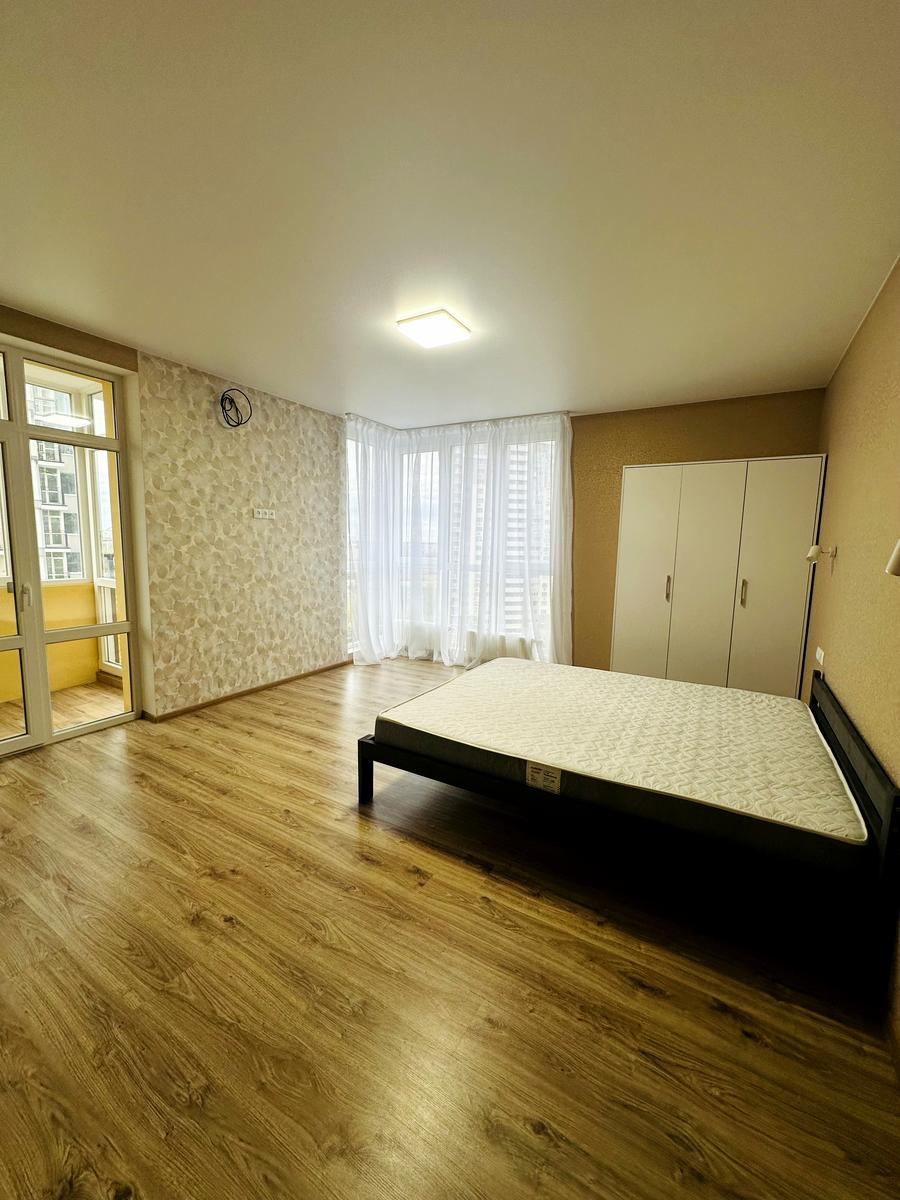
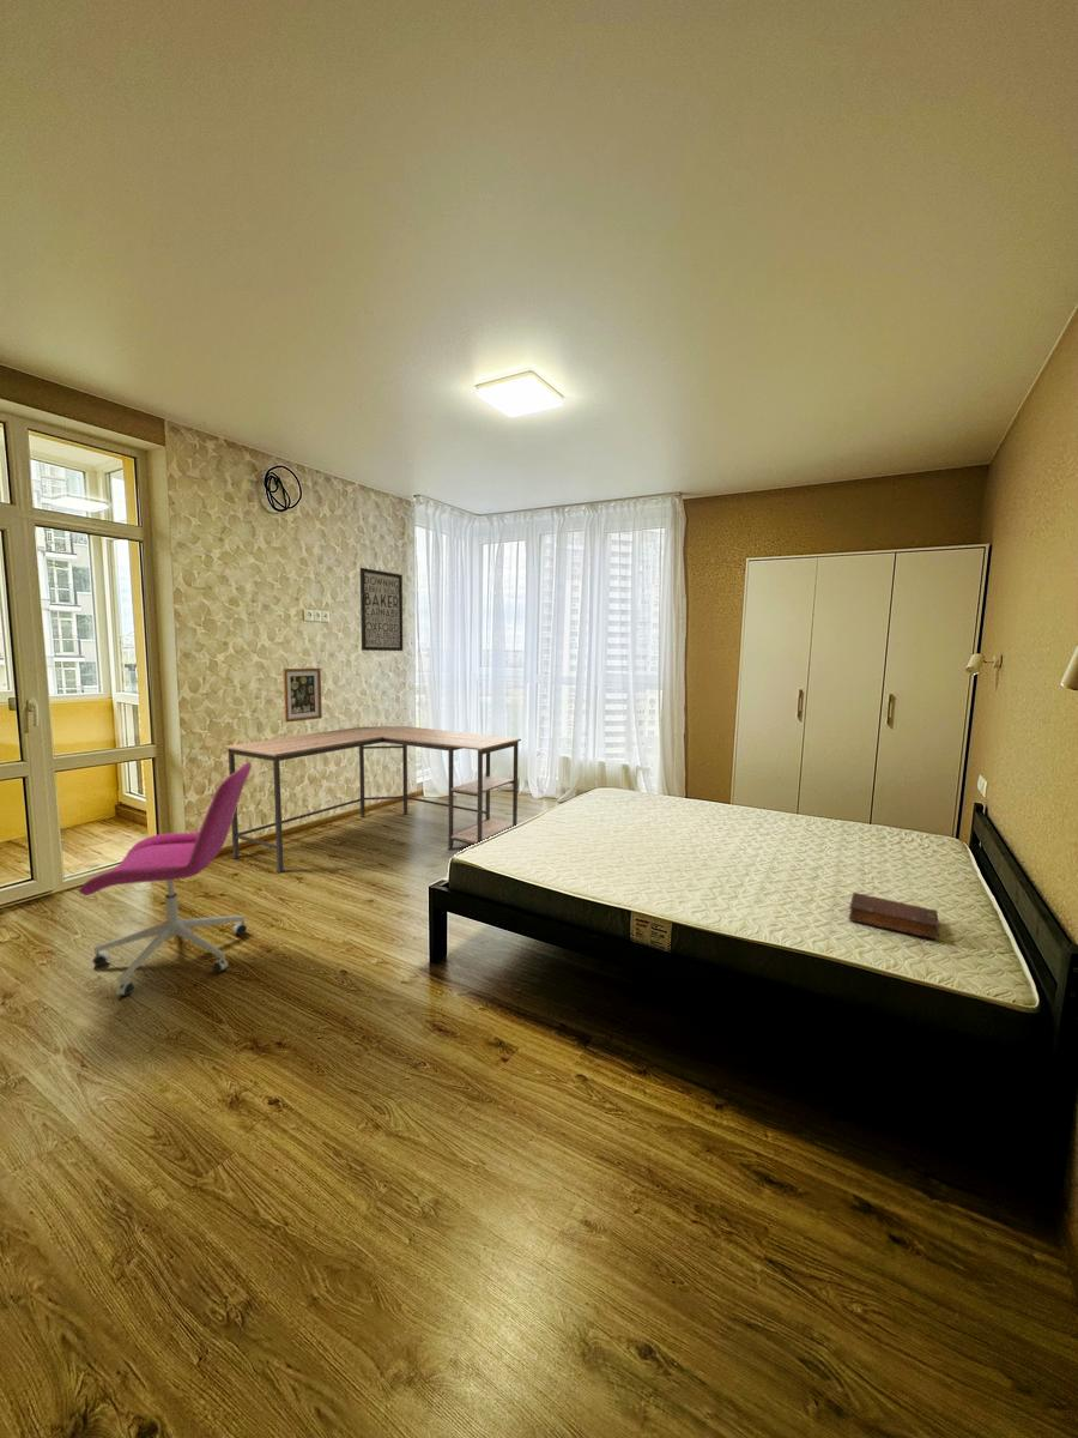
+ wall art [359,567,404,652]
+ diary [848,892,940,941]
+ desk [224,725,522,874]
+ office chair [77,761,253,997]
+ wall art [281,667,323,724]
